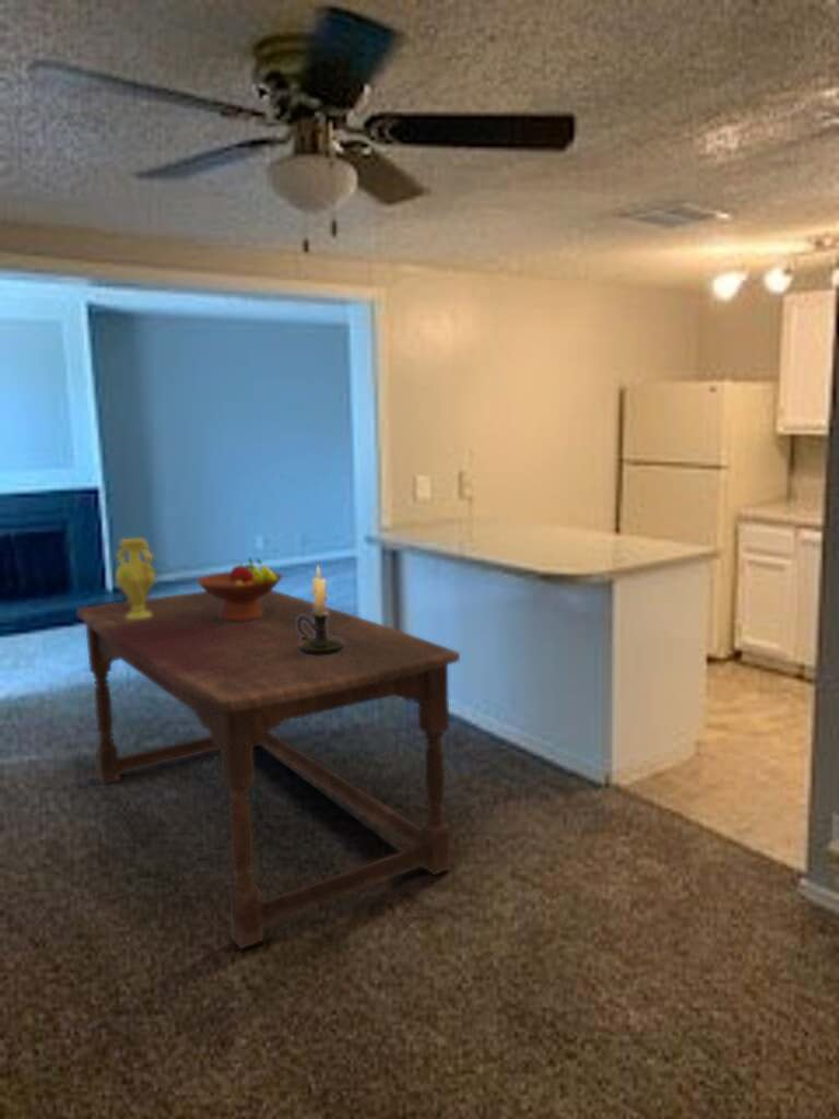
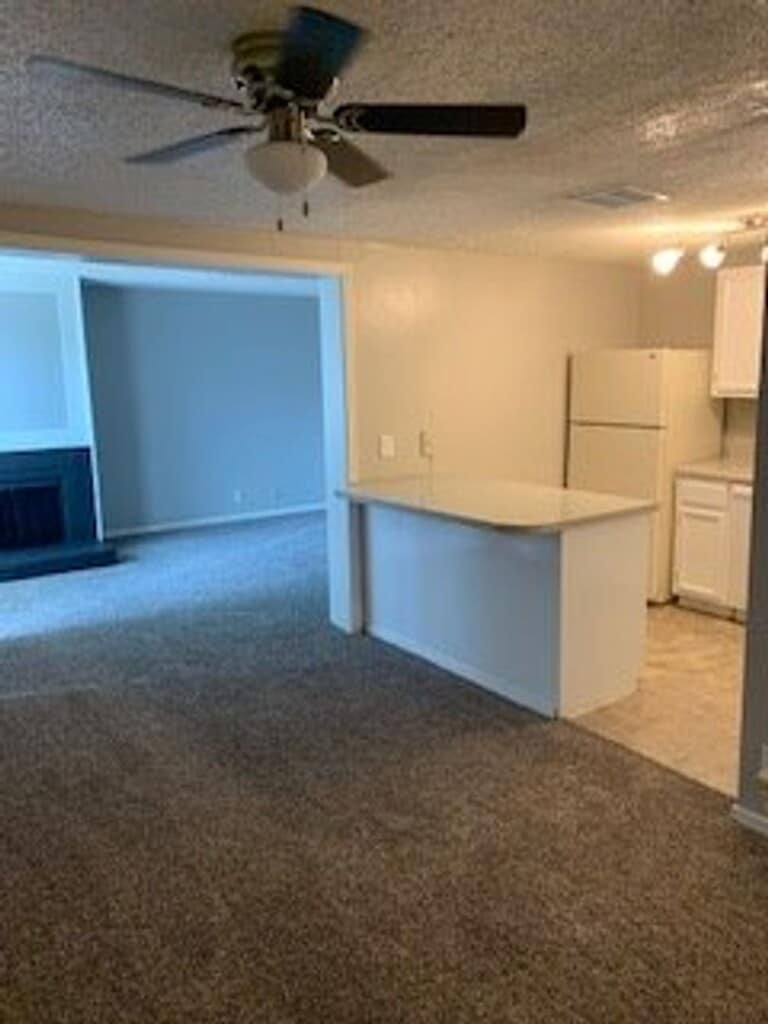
- vase [115,537,157,619]
- candle holder [298,565,344,656]
- dining table [75,589,461,950]
- fruit bowl [196,557,284,622]
